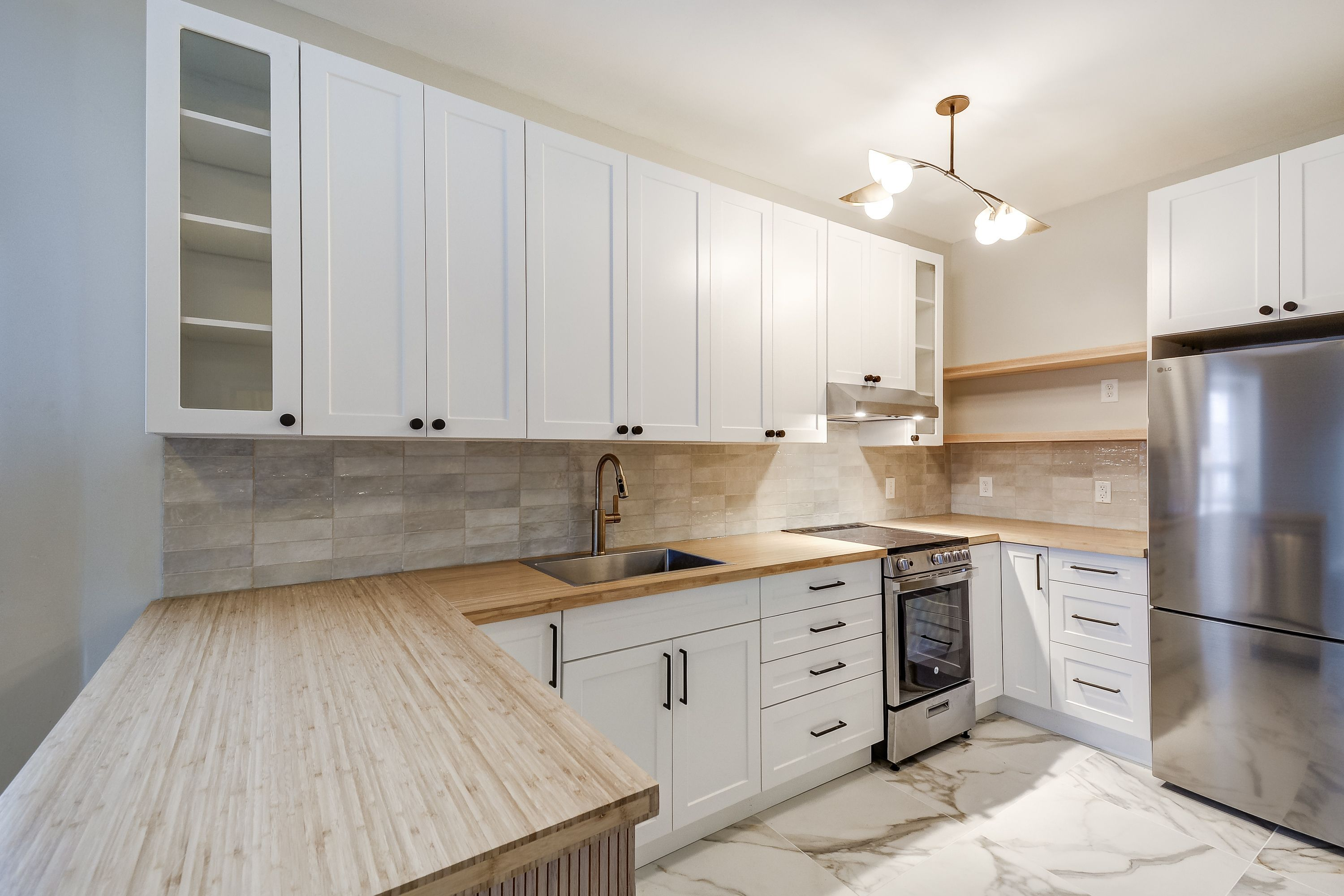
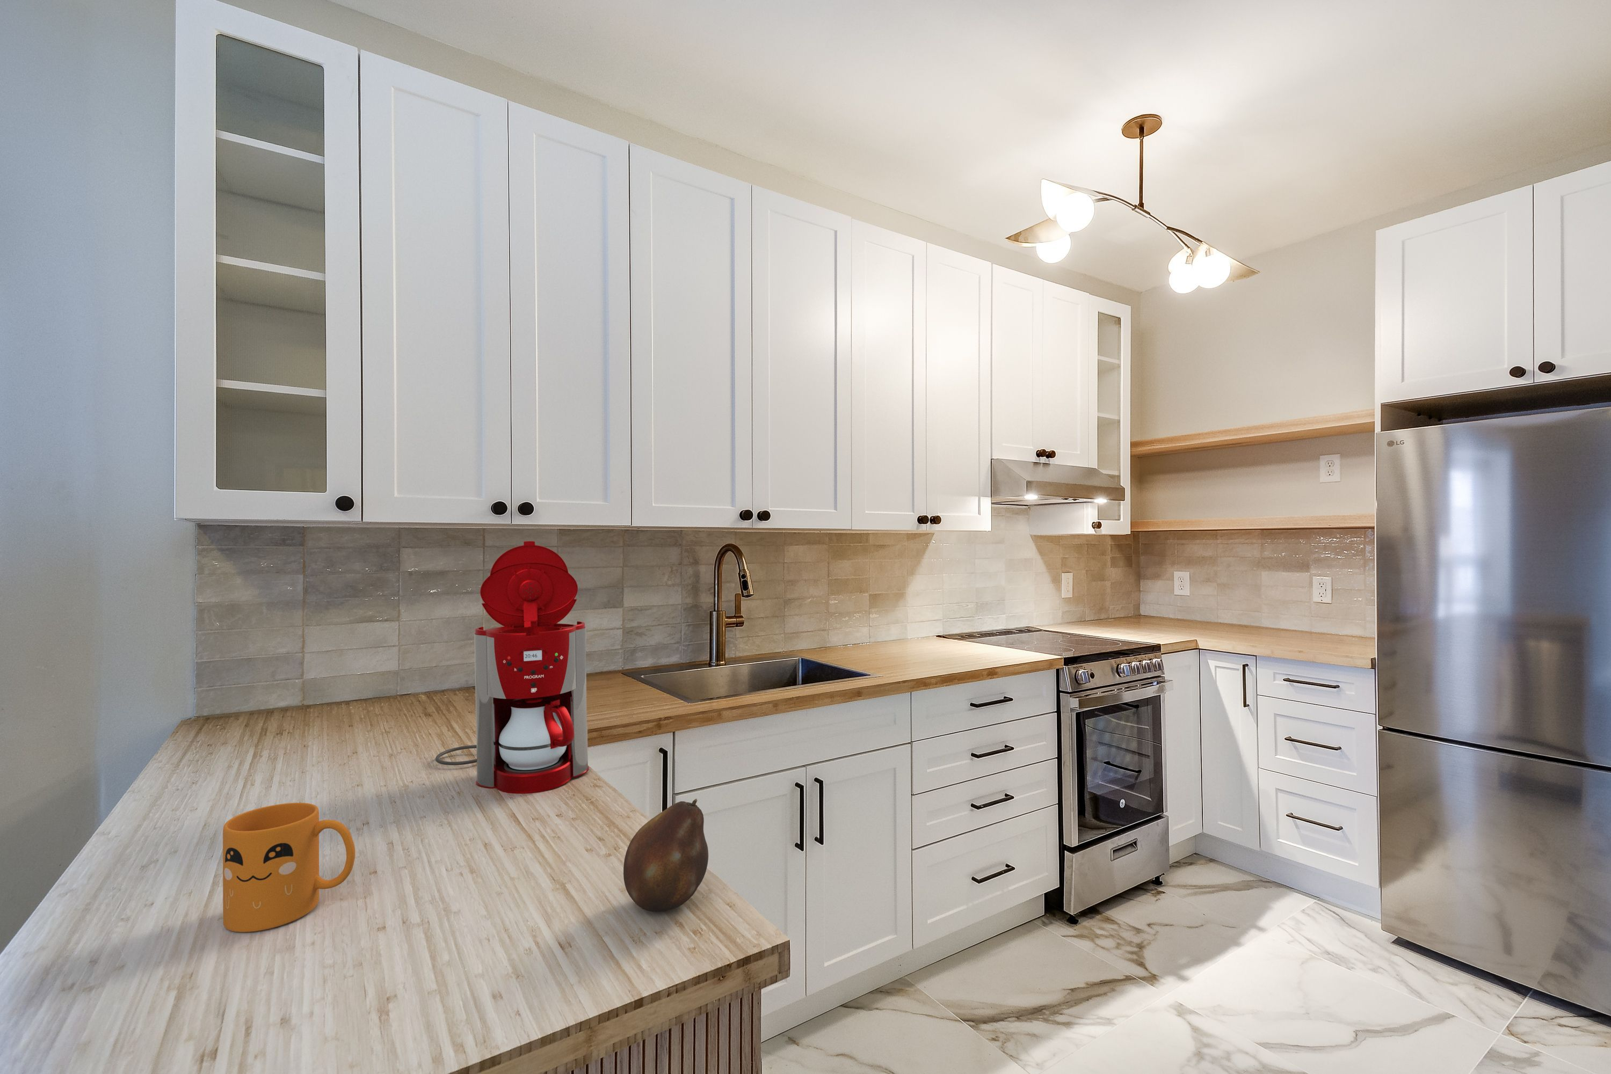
+ fruit [623,798,708,912]
+ coffee maker [435,541,590,795]
+ mug [222,802,356,933]
